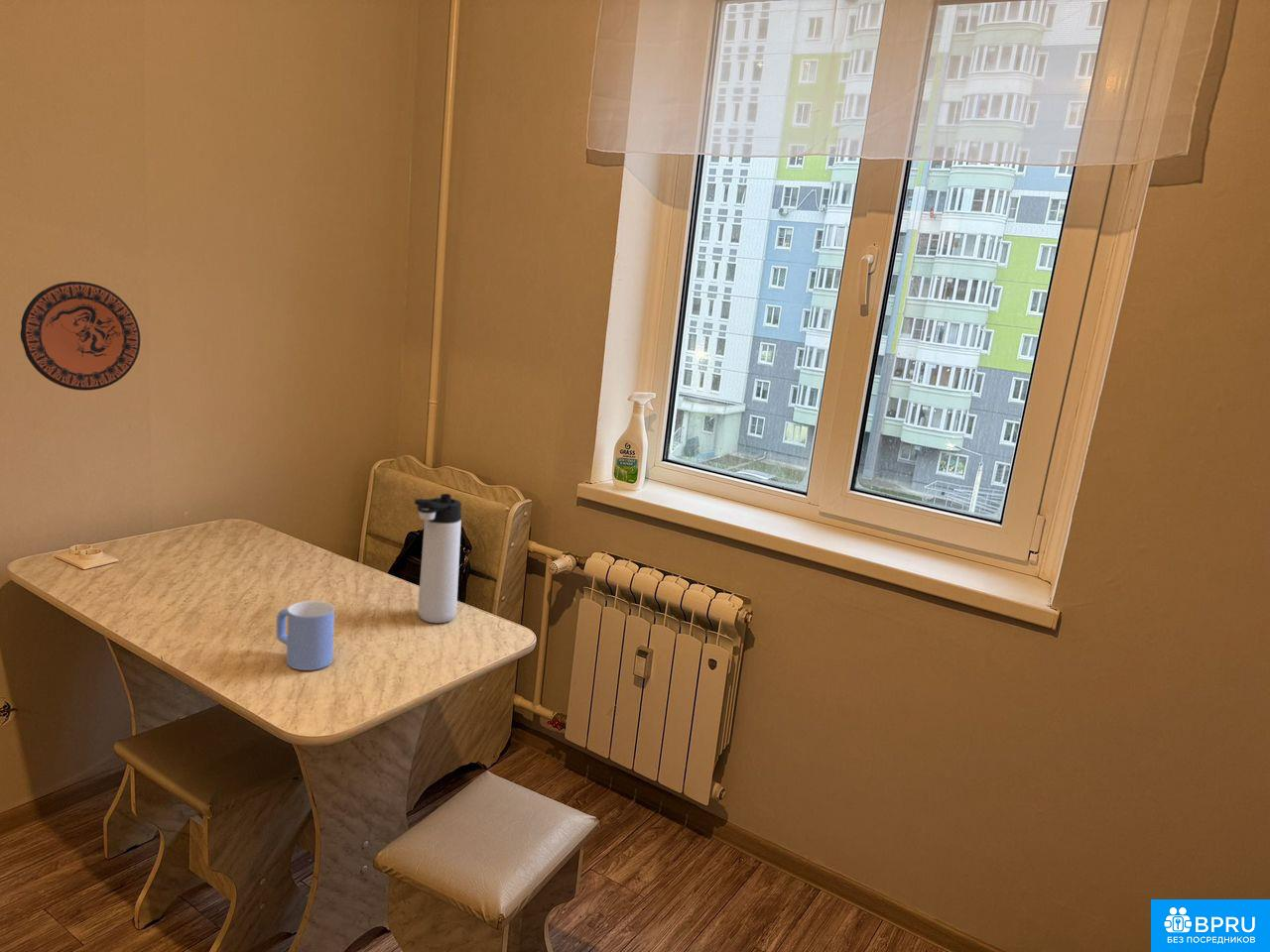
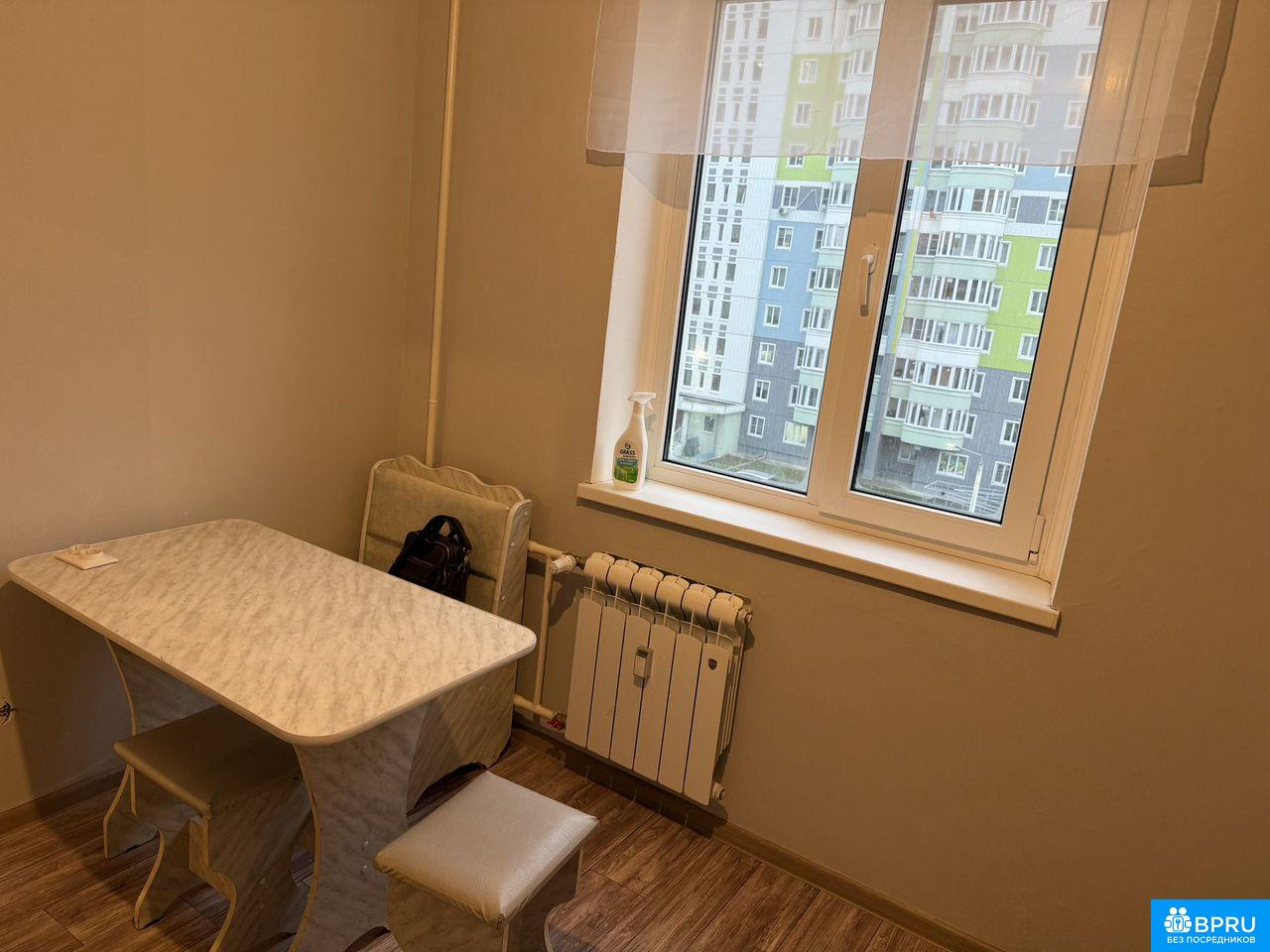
- thermos bottle [414,493,462,624]
- mug [276,600,335,671]
- decorative plate [20,281,141,392]
